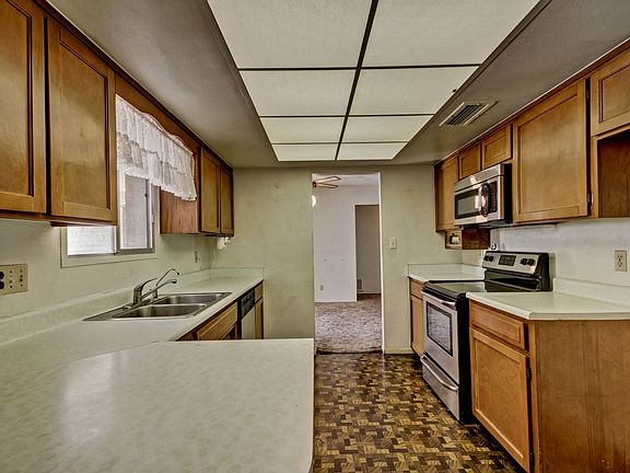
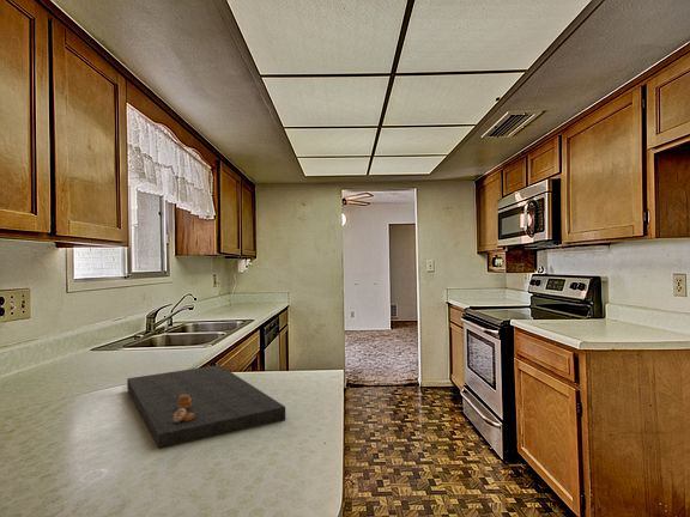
+ cutting board [126,364,286,450]
